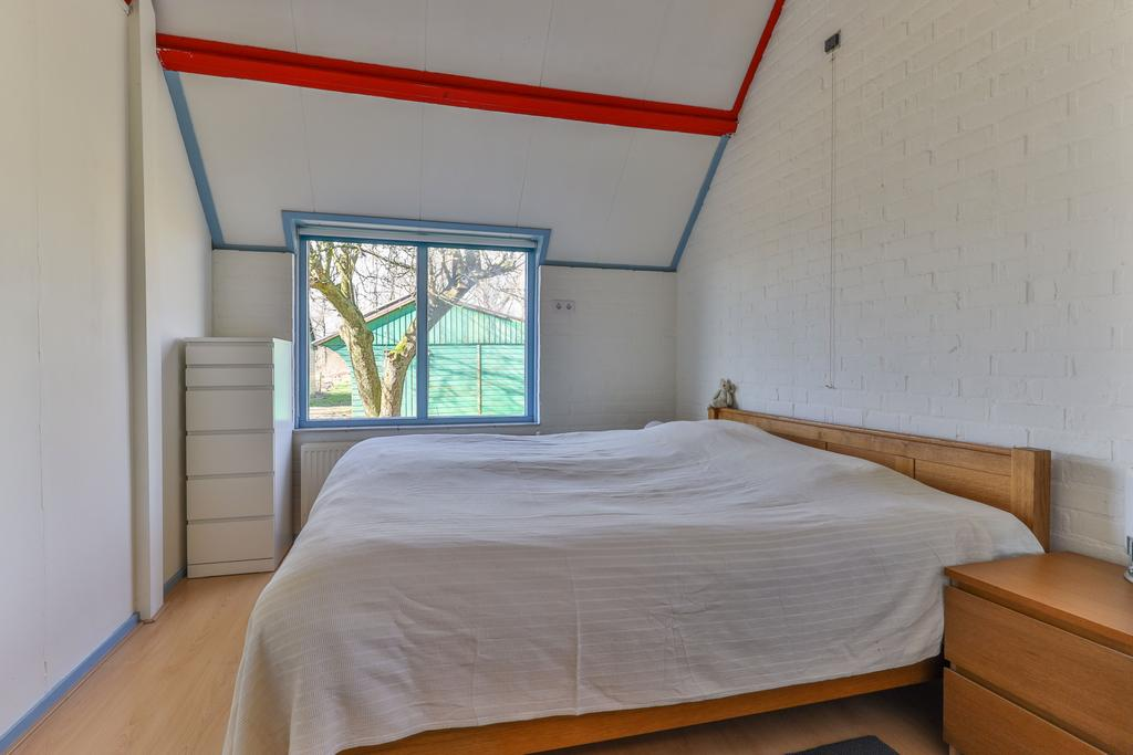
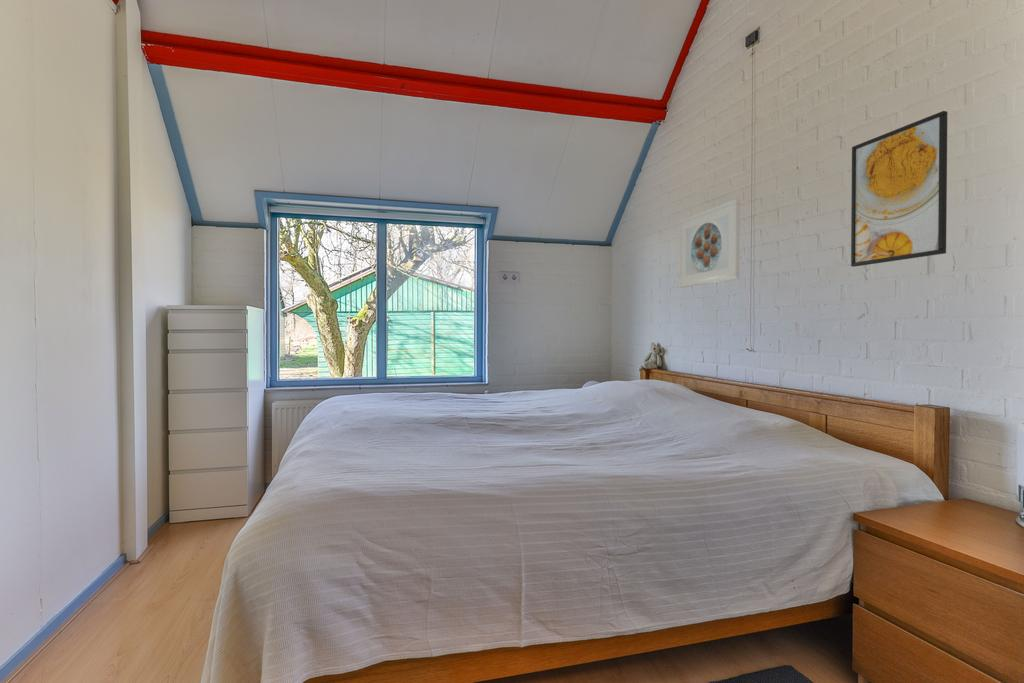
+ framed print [850,110,949,268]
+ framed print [678,198,741,289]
